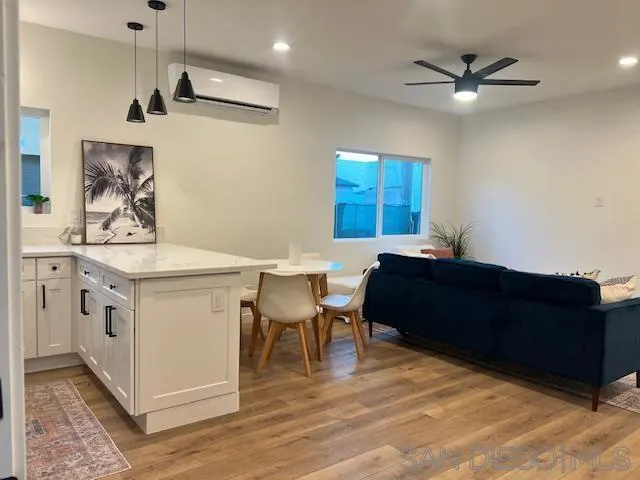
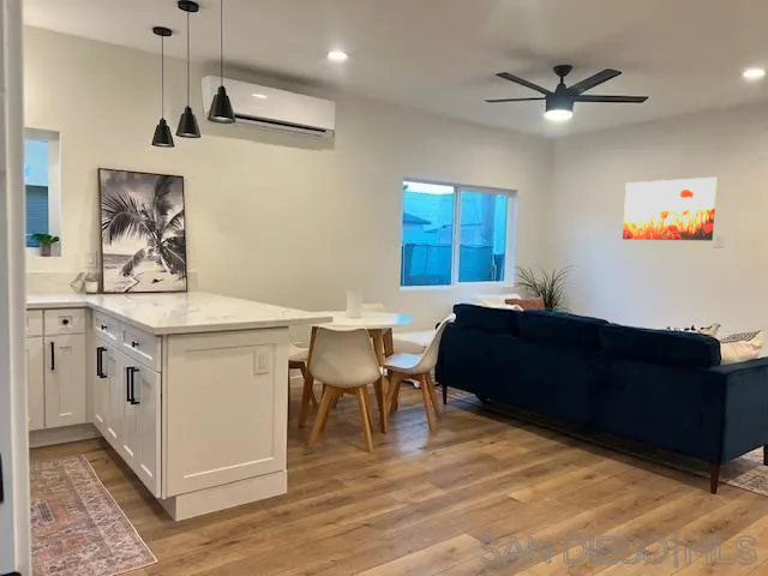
+ wall art [622,176,718,242]
